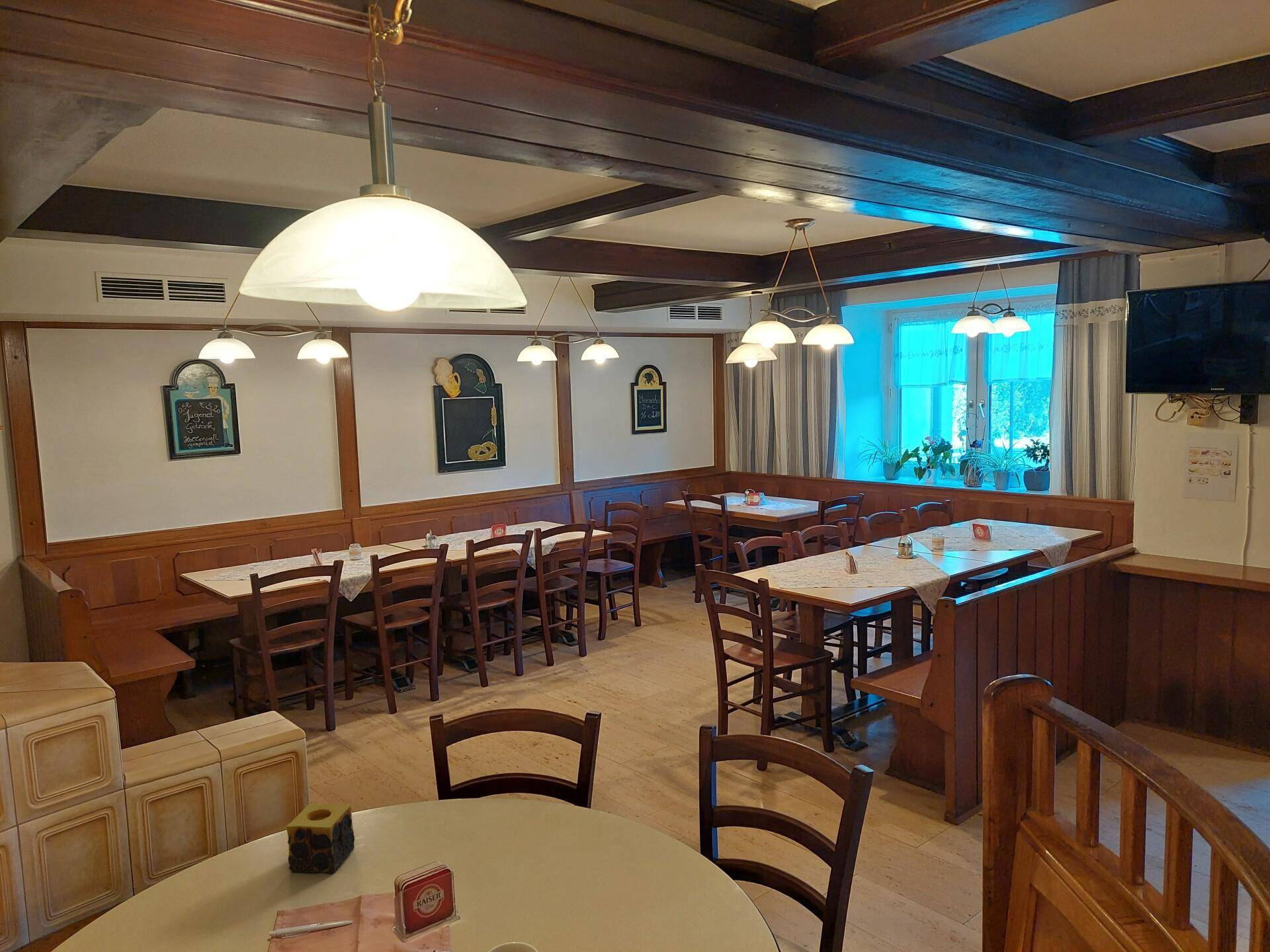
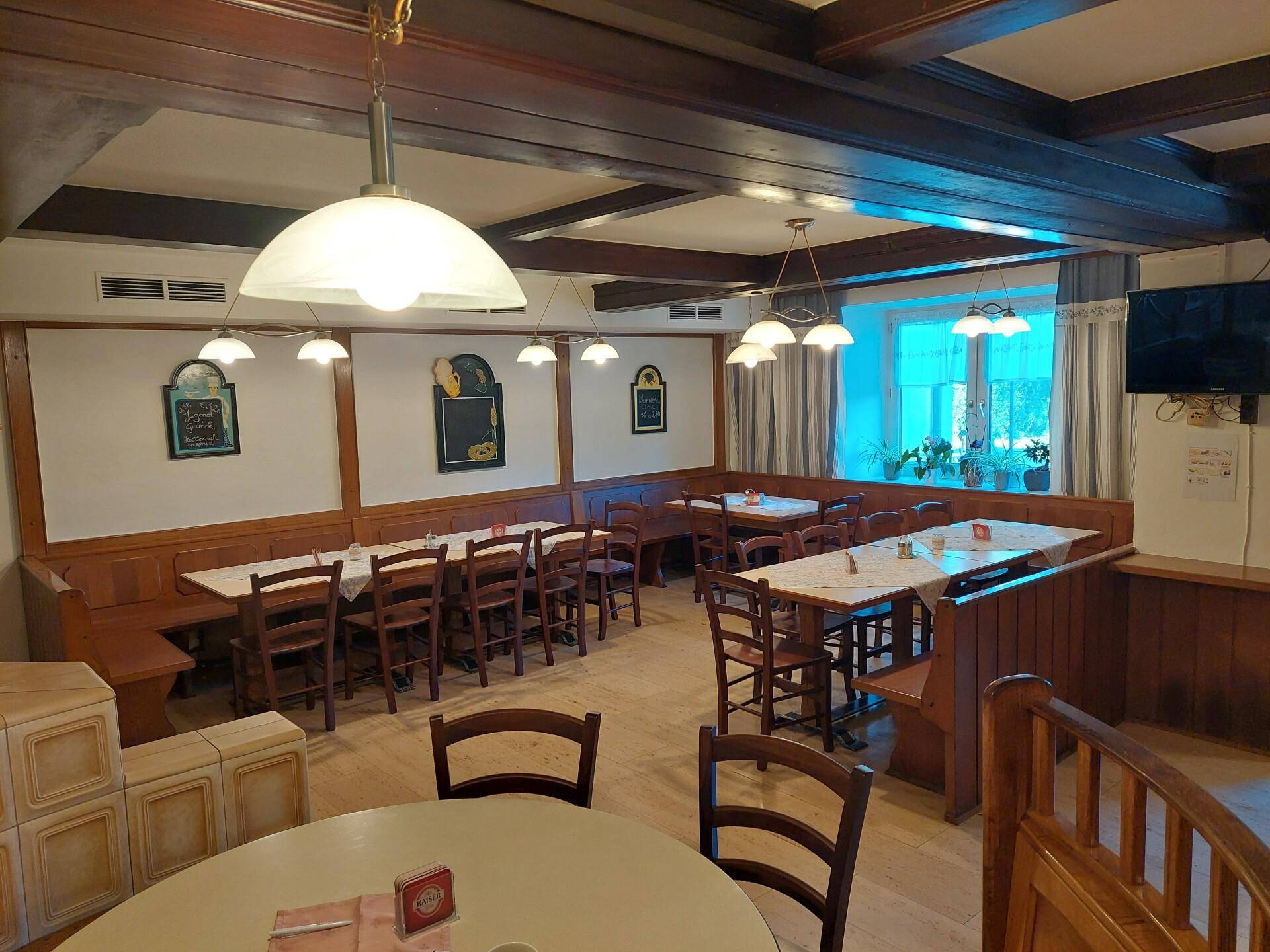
- candle [286,803,355,874]
